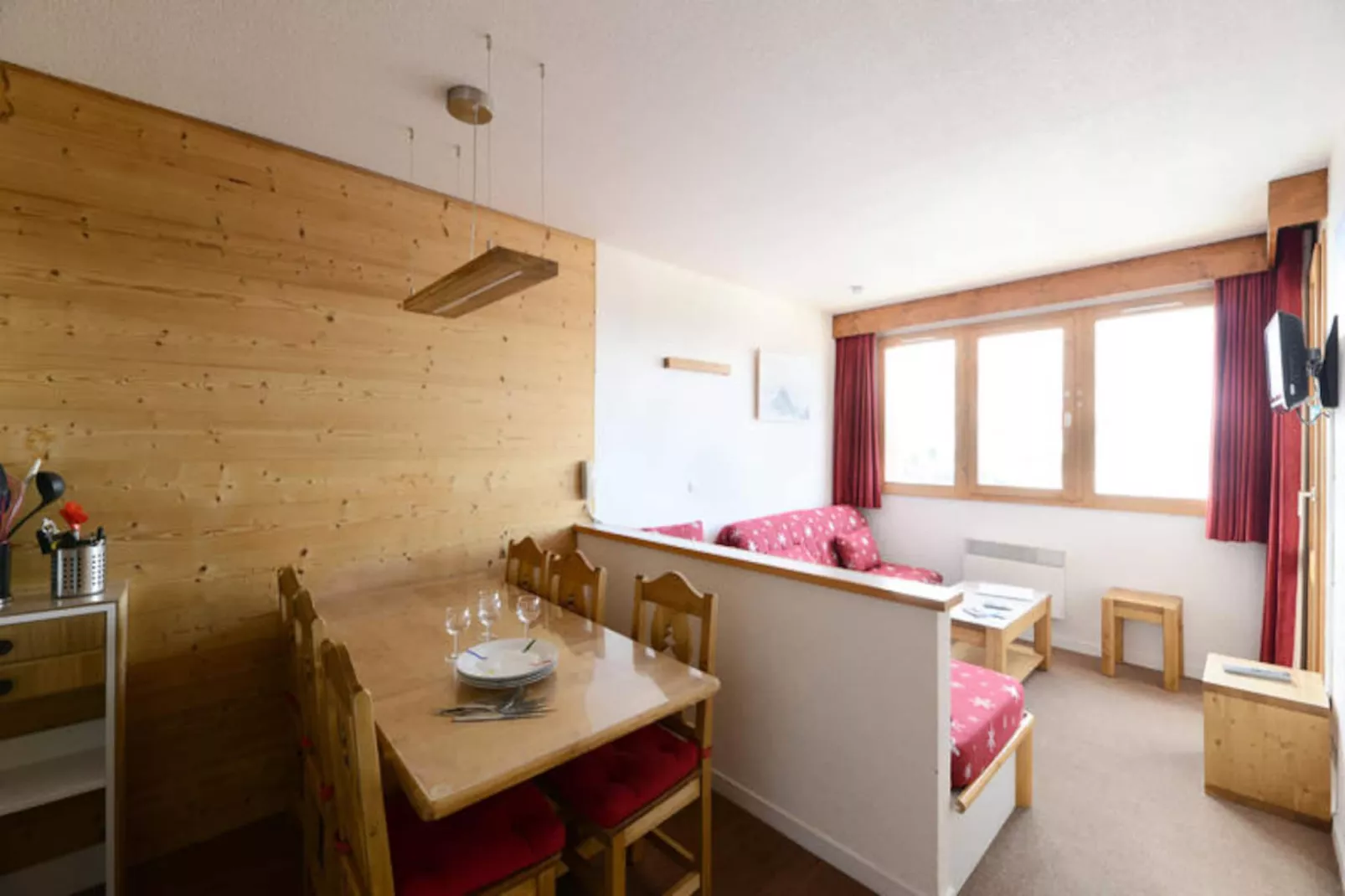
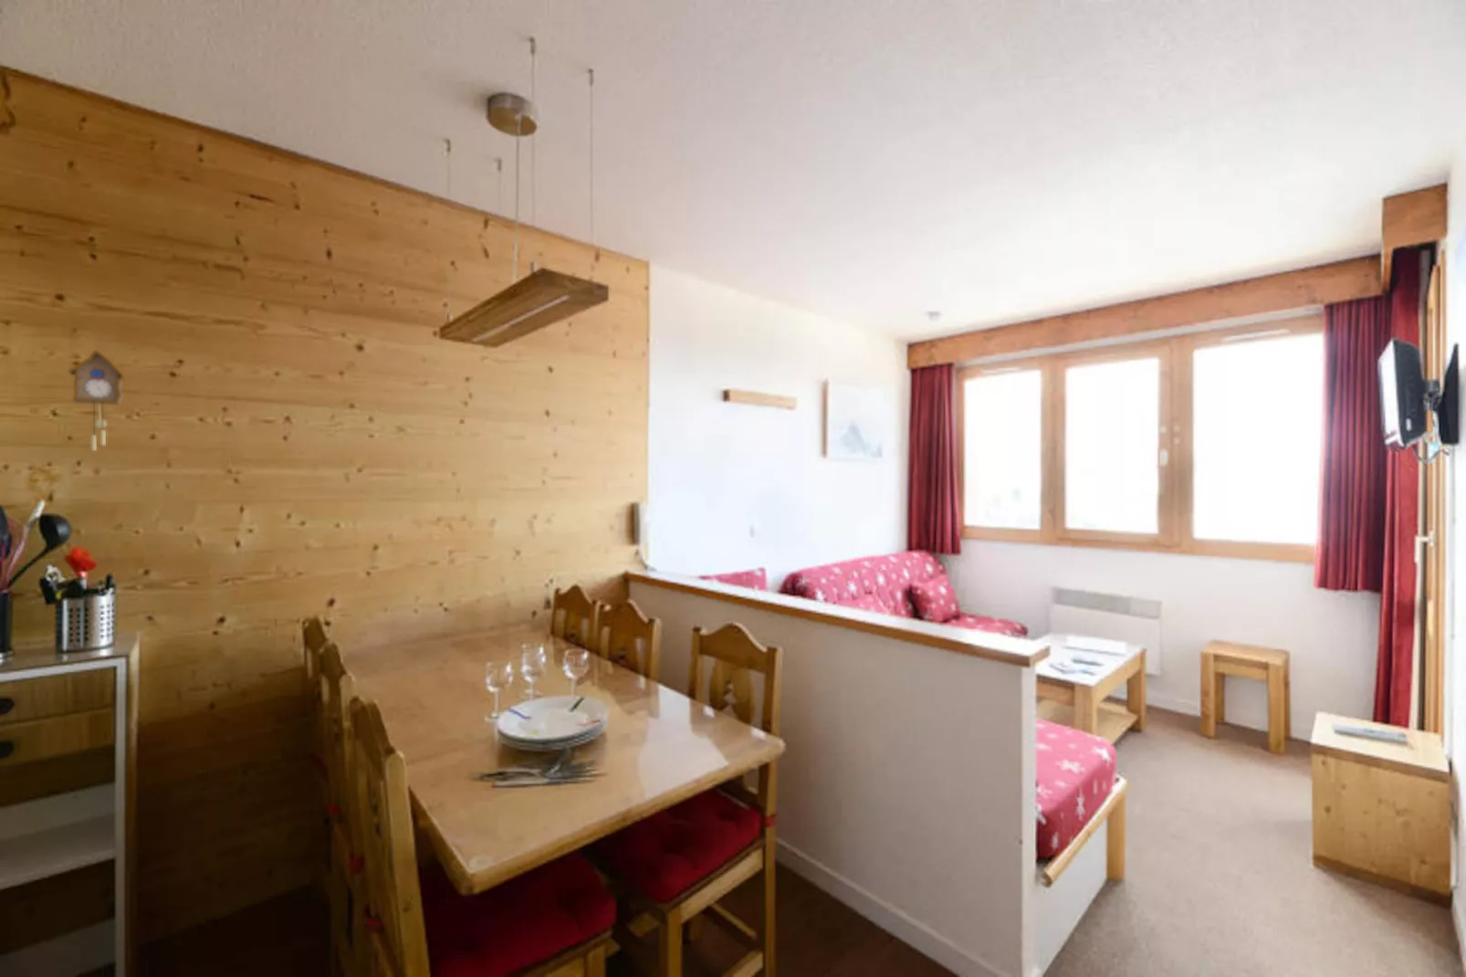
+ cuckoo clock [66,349,128,453]
